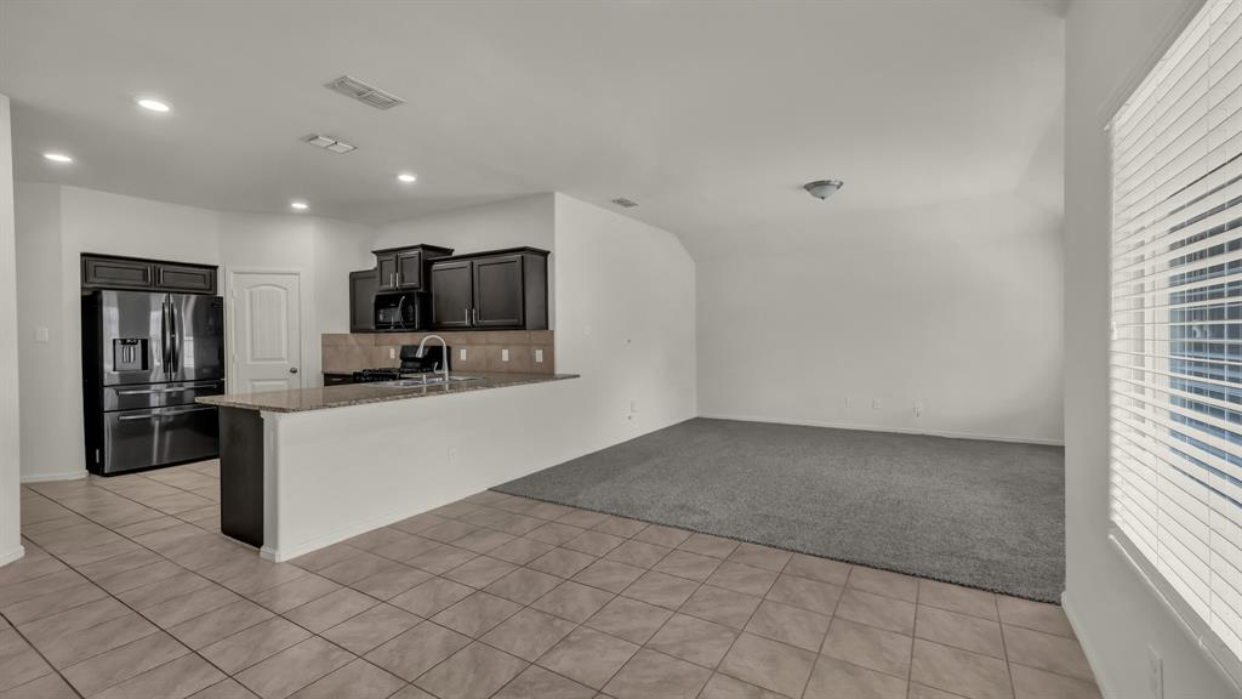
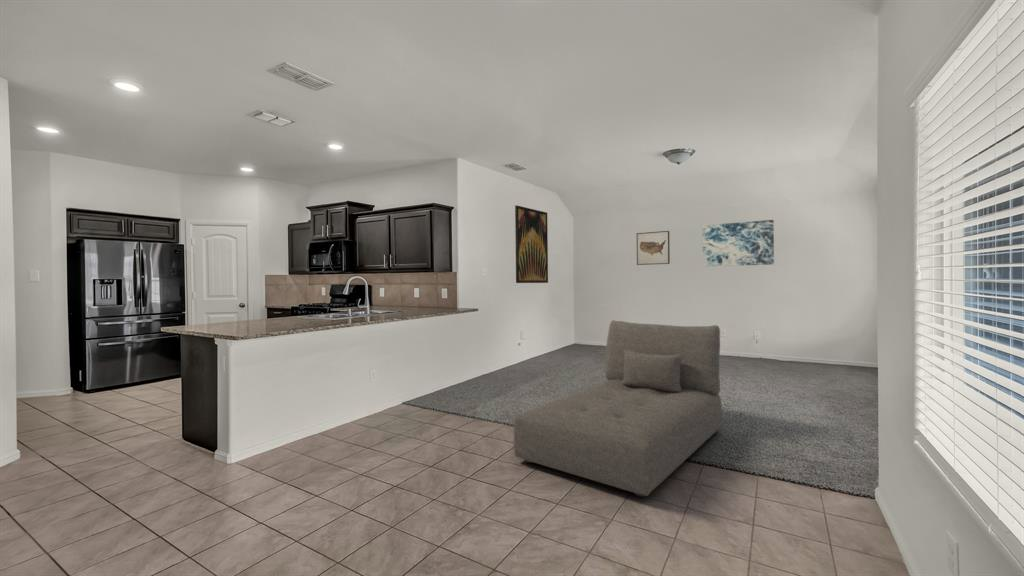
+ wall art [702,219,775,268]
+ wall art [636,230,671,266]
+ wall art [514,205,549,284]
+ sofa [513,319,723,498]
